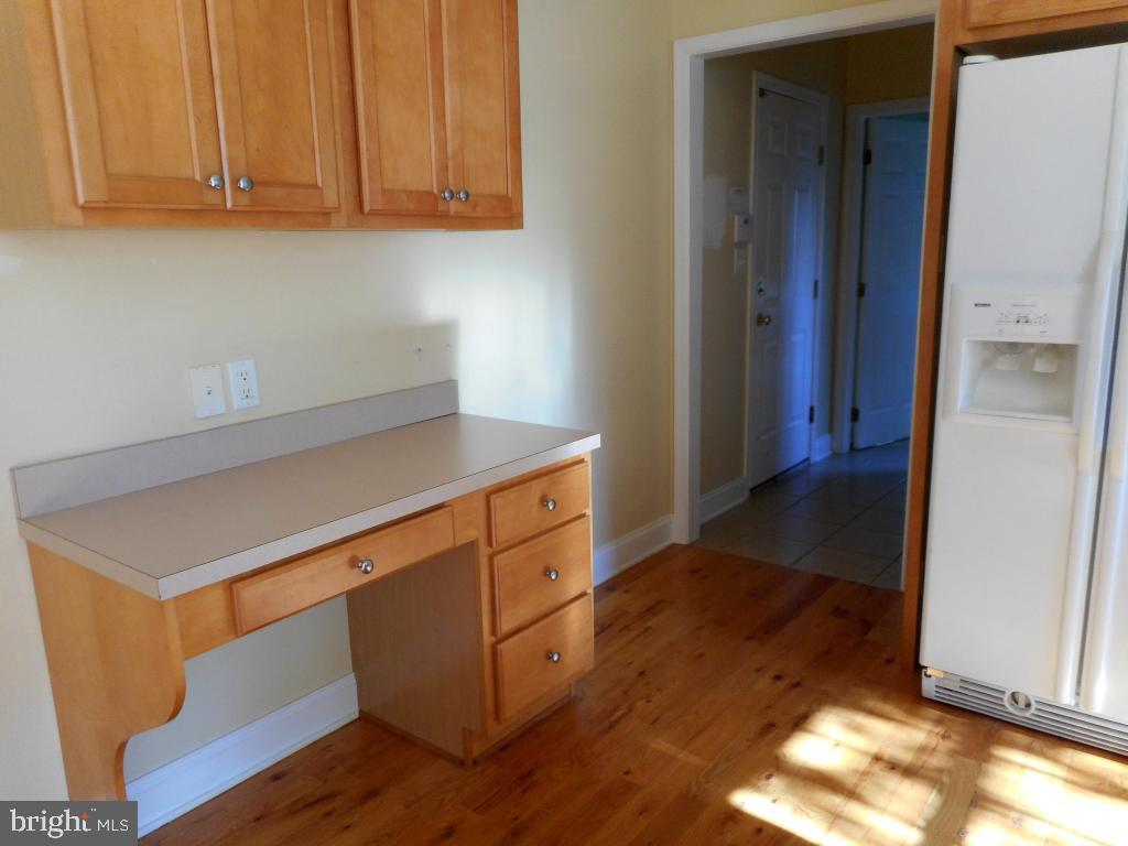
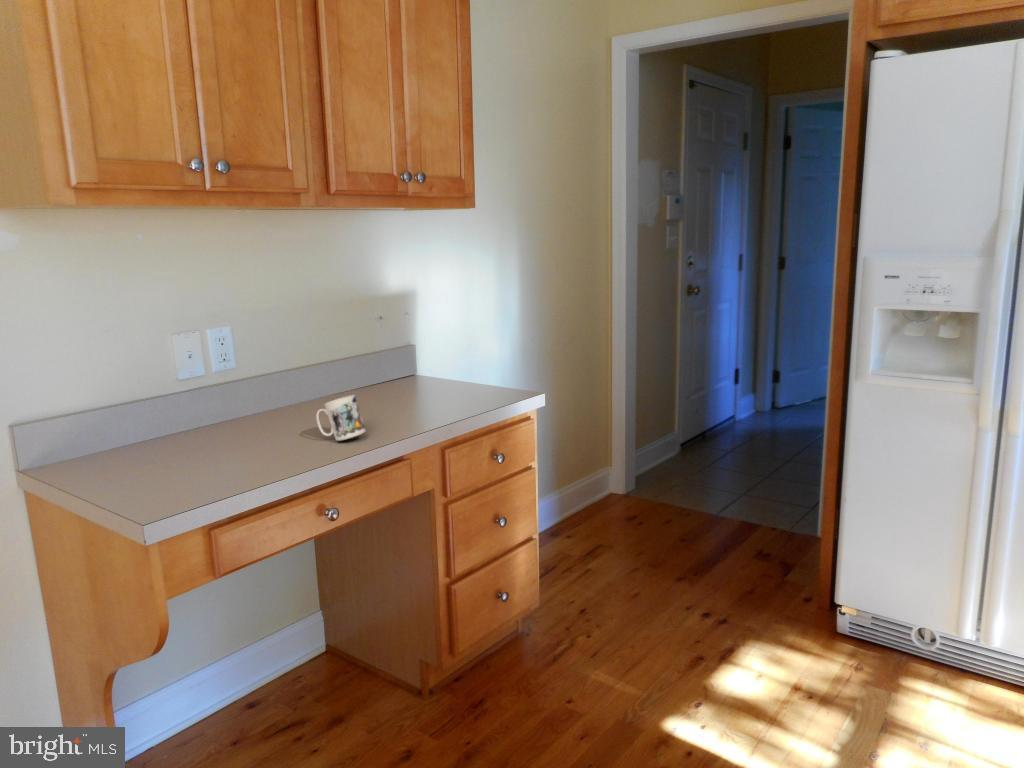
+ mug [315,394,367,442]
